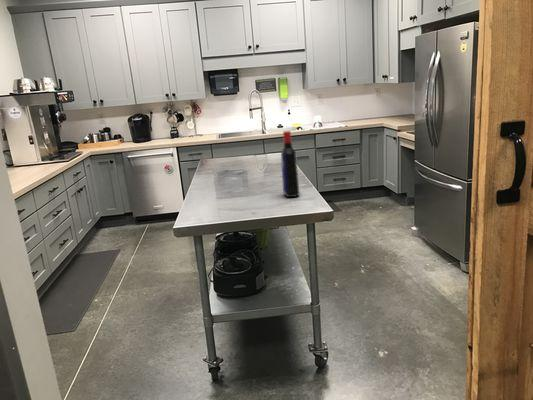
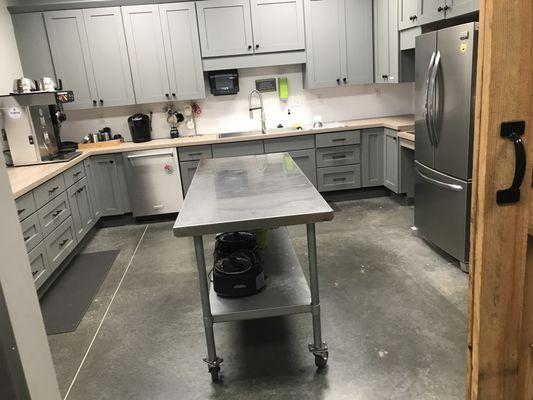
- liquor bottle [280,130,301,198]
